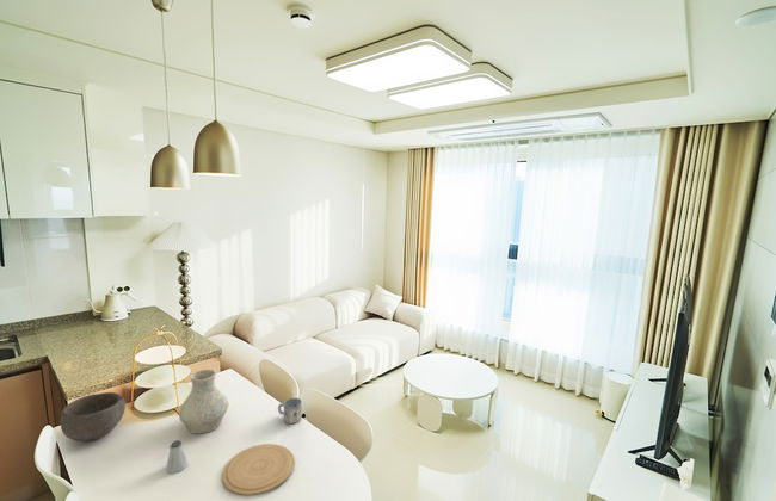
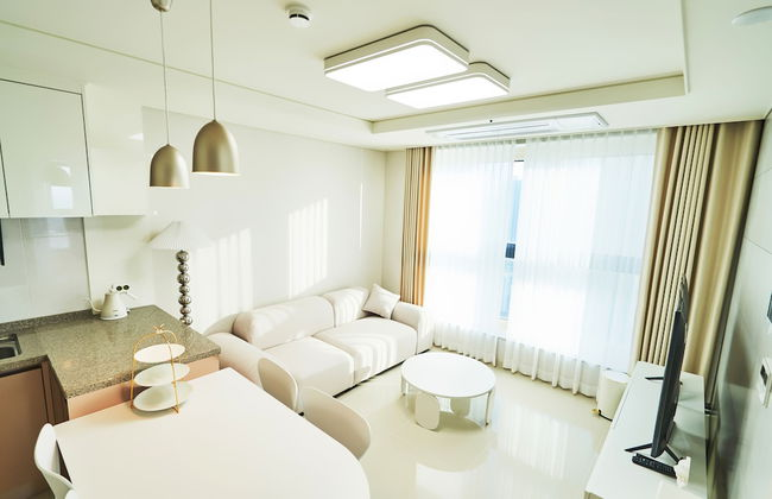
- plate [221,443,296,497]
- mug [277,397,303,425]
- saltshaker [165,439,189,475]
- vase [178,369,229,435]
- bowl [60,391,127,443]
